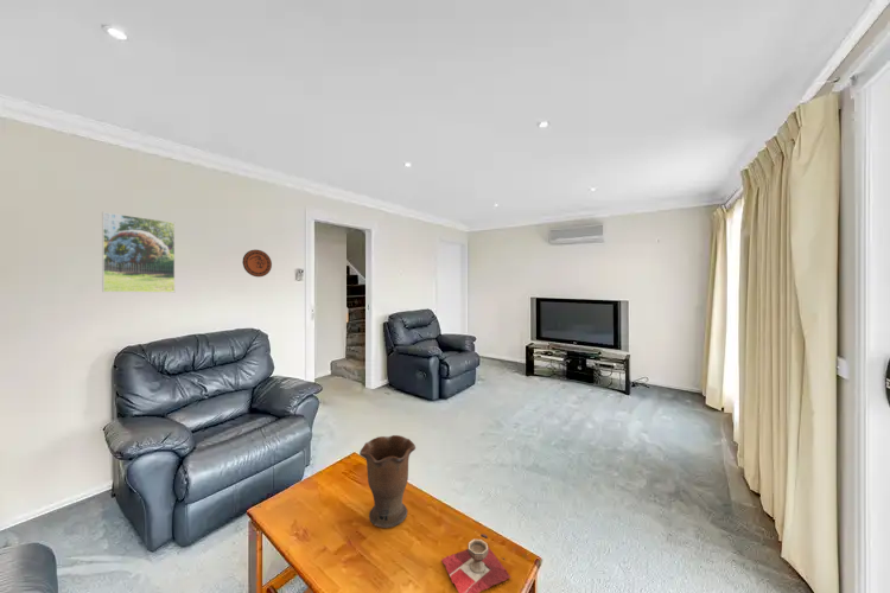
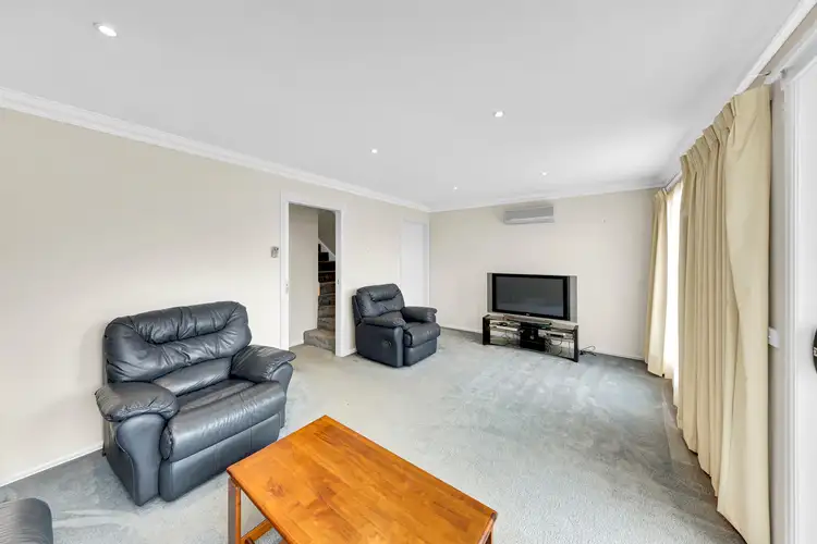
- vase [358,434,417,529]
- decorative bowl [440,533,511,593]
- decorative plate [241,249,273,278]
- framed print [101,211,176,293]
